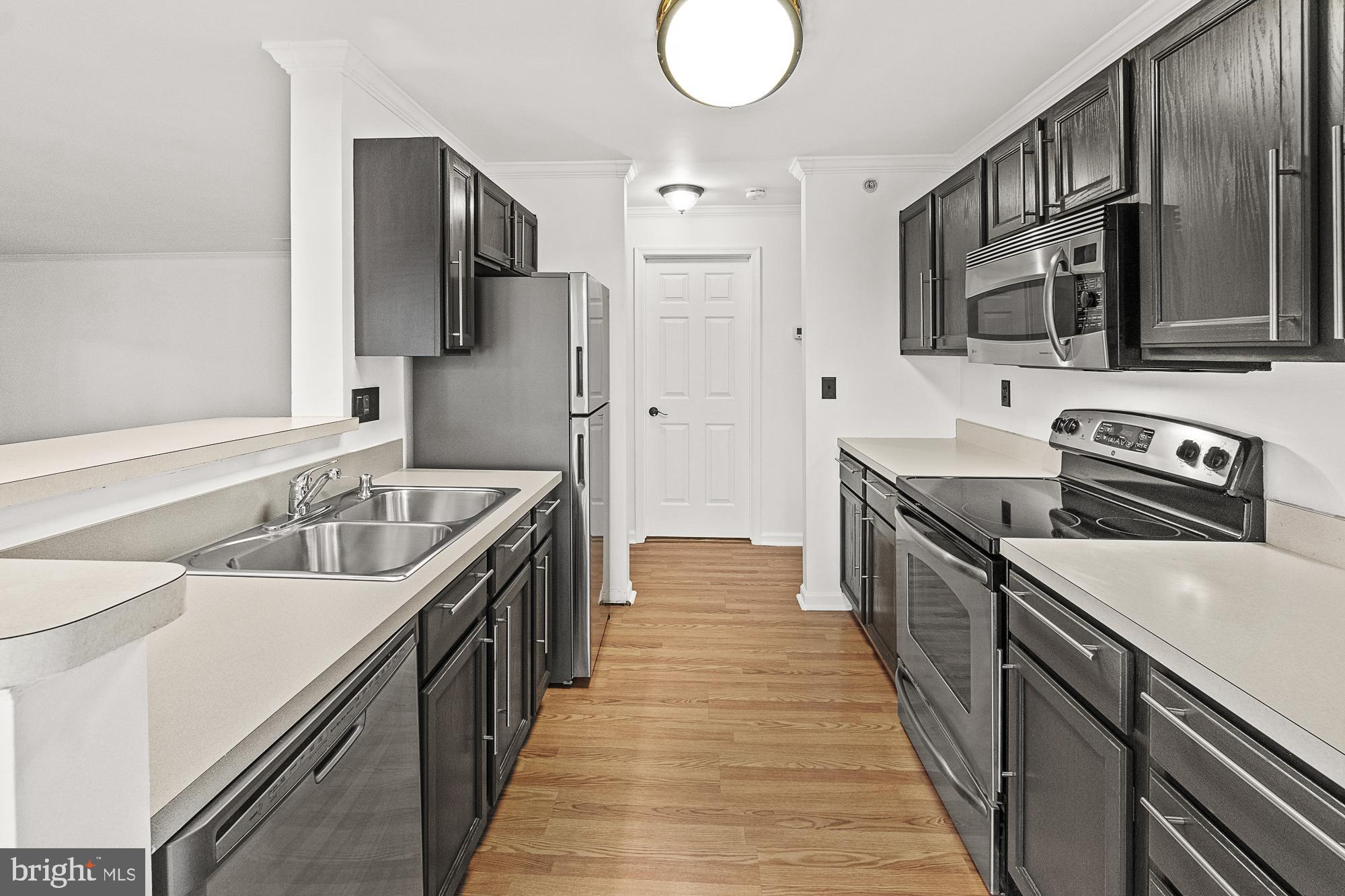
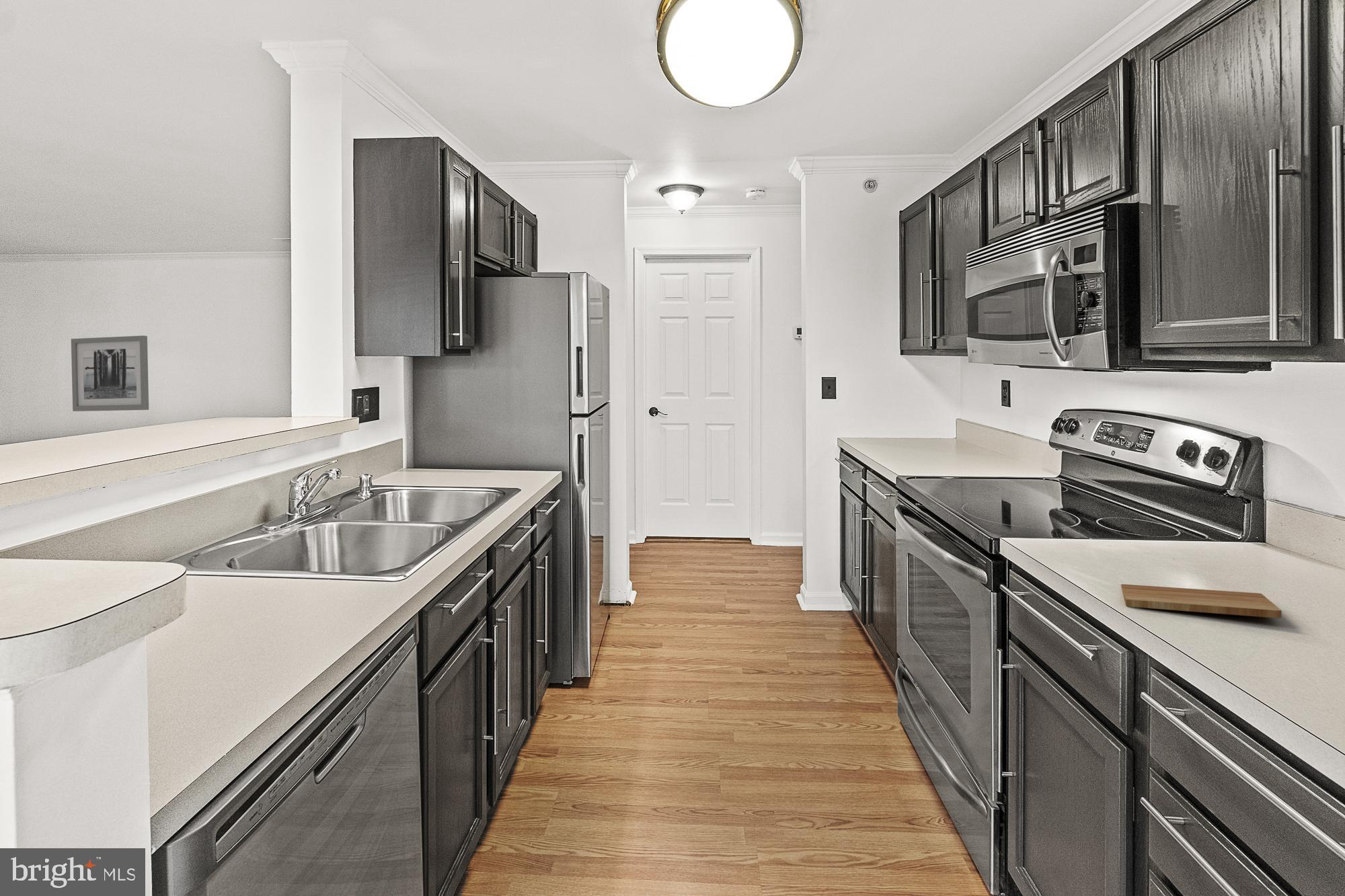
+ wall art [71,335,149,412]
+ cutting board [1120,583,1282,619]
